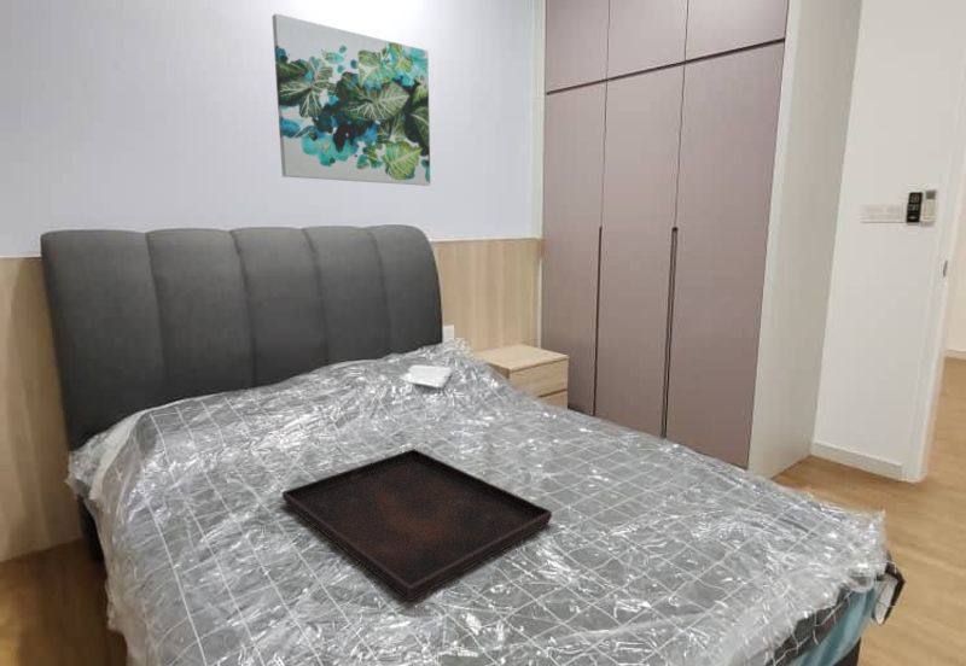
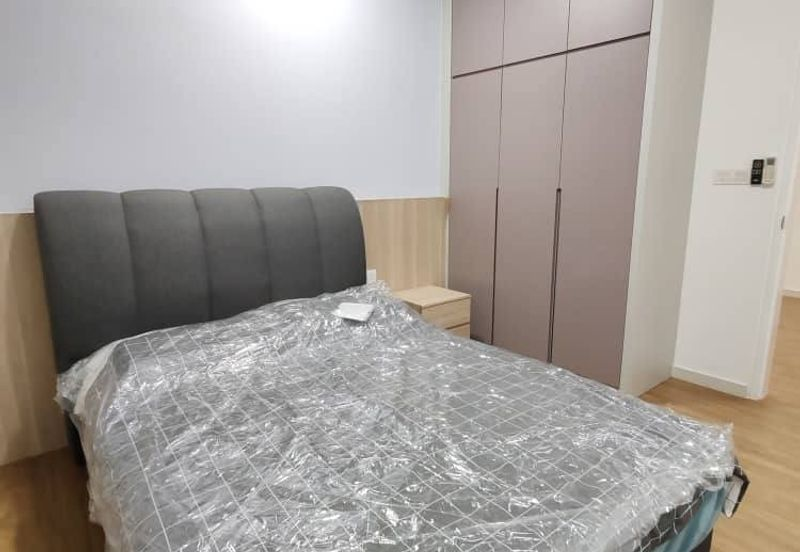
- serving tray [281,448,553,602]
- wall art [272,12,431,187]
